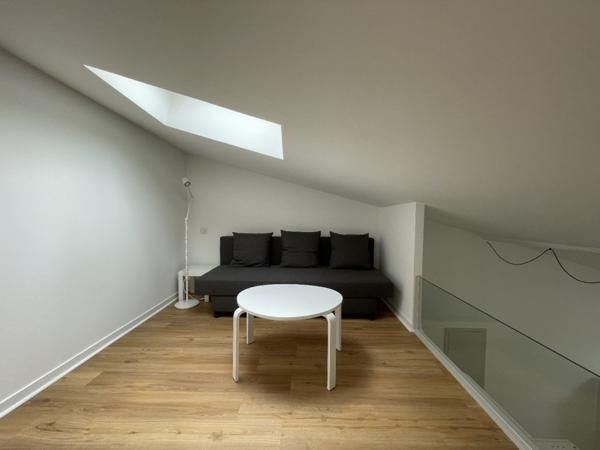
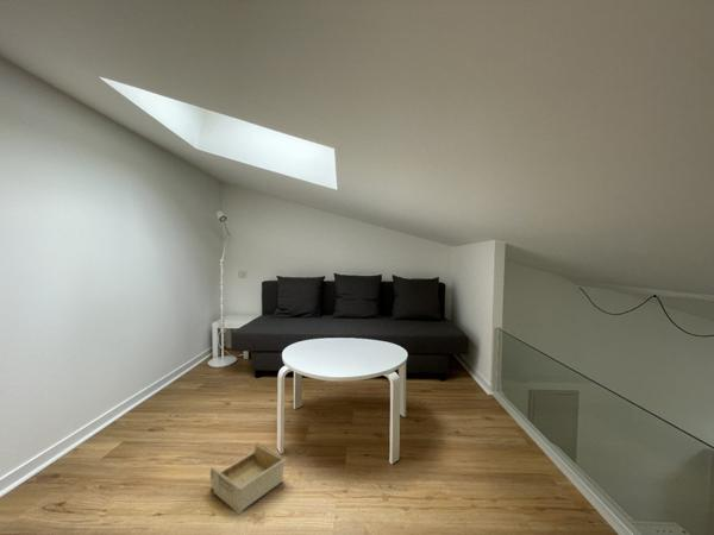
+ storage bin [209,441,287,515]
